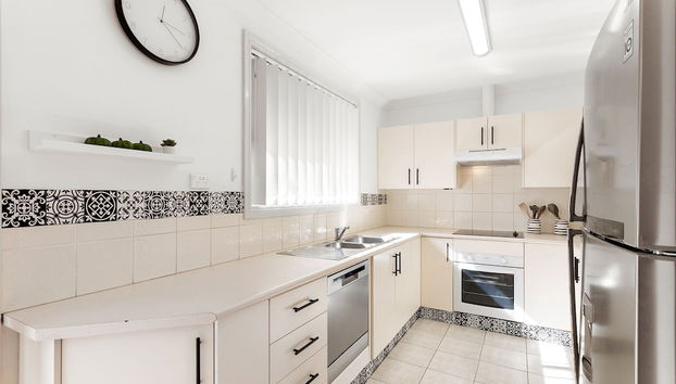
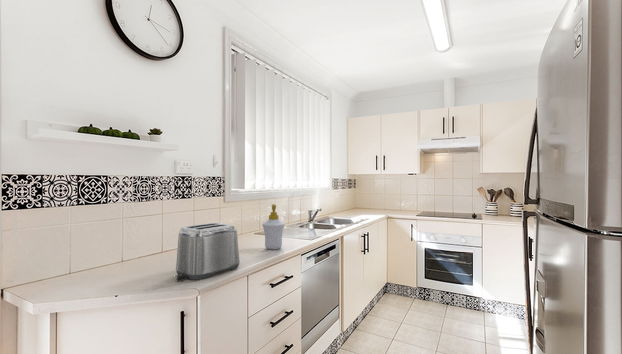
+ soap bottle [261,203,286,251]
+ toaster [174,222,241,283]
